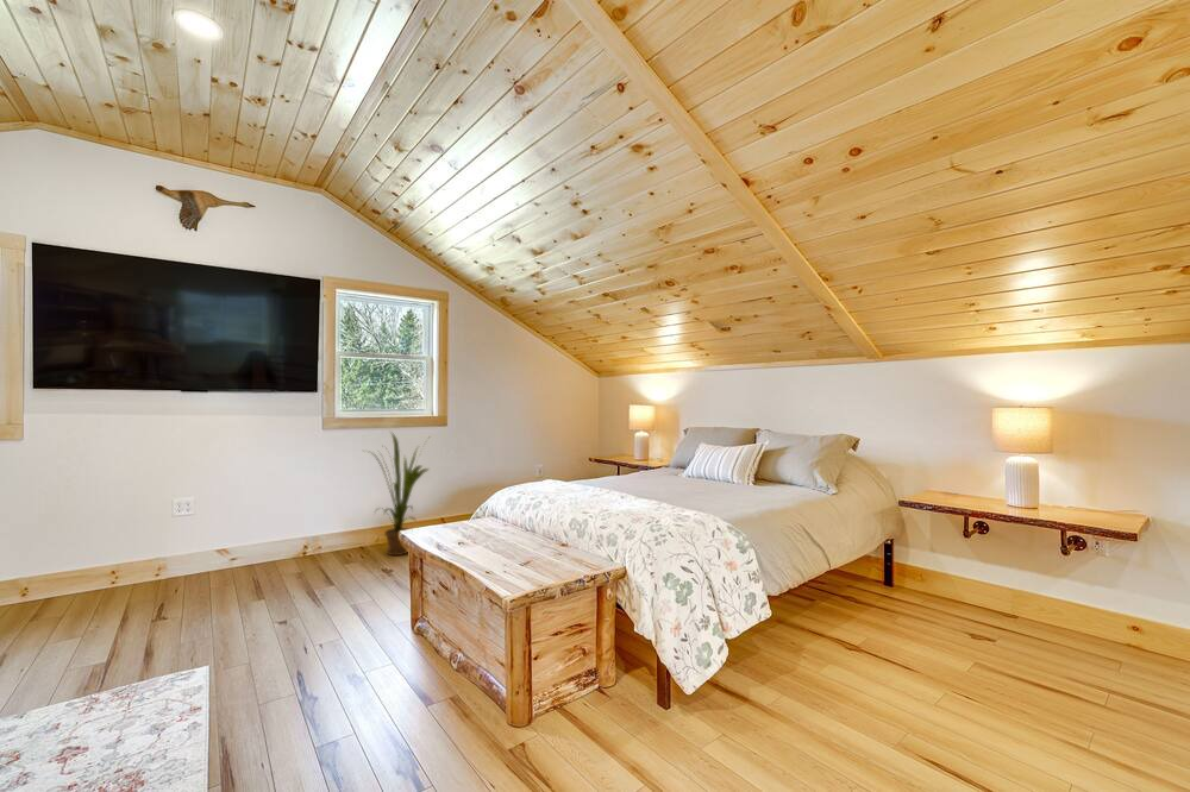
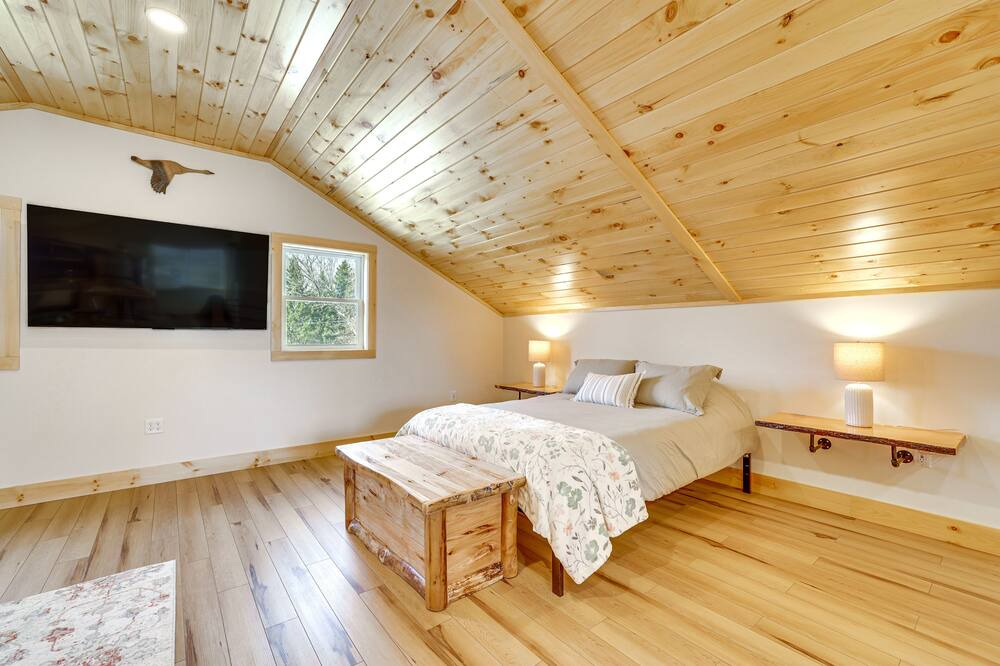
- house plant [363,430,431,557]
